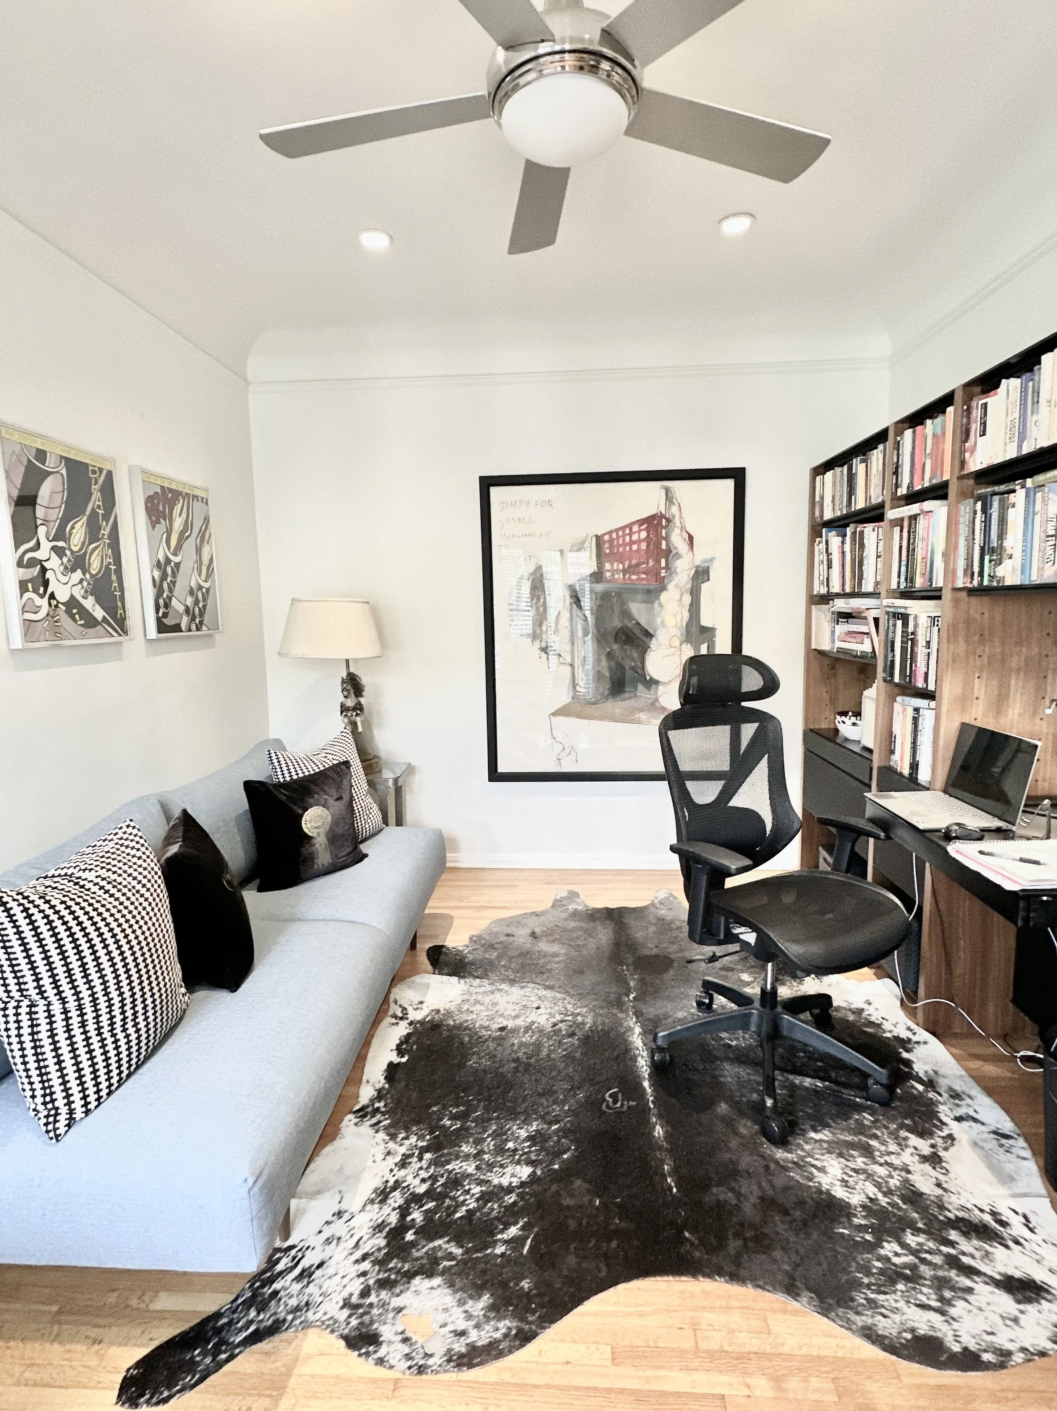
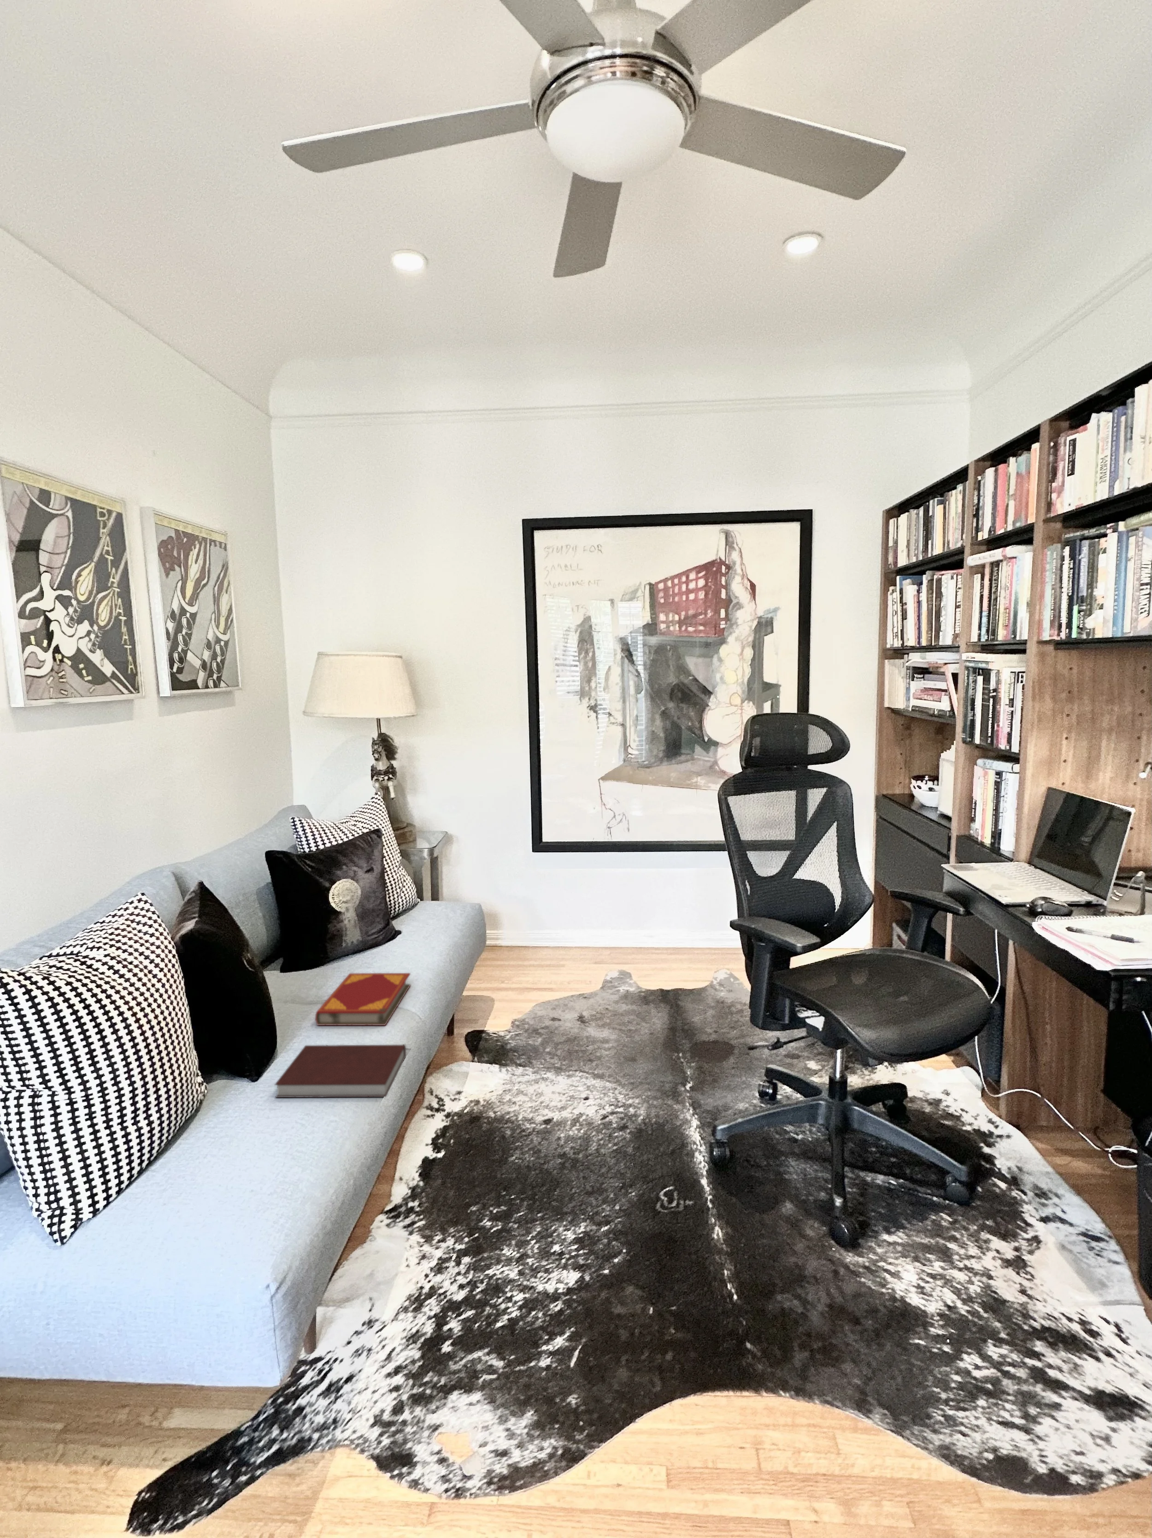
+ notebook [275,1044,407,1098]
+ hardback book [315,972,411,1026]
